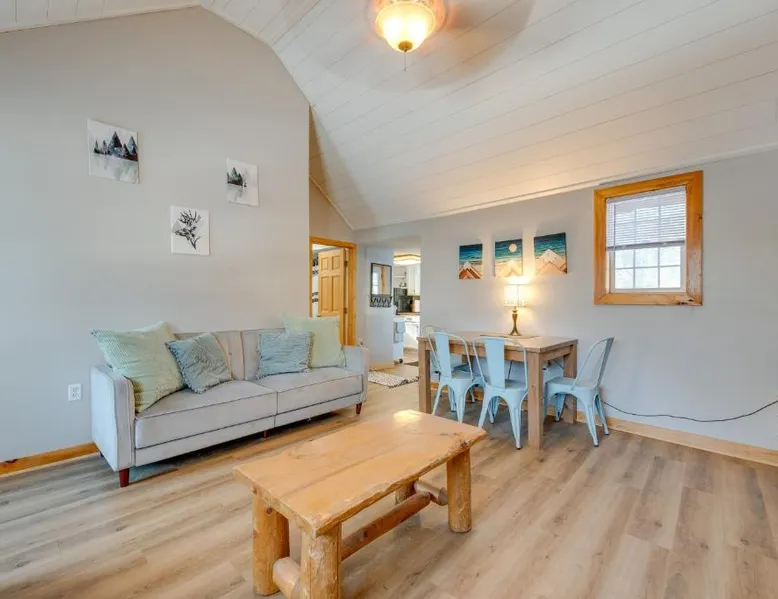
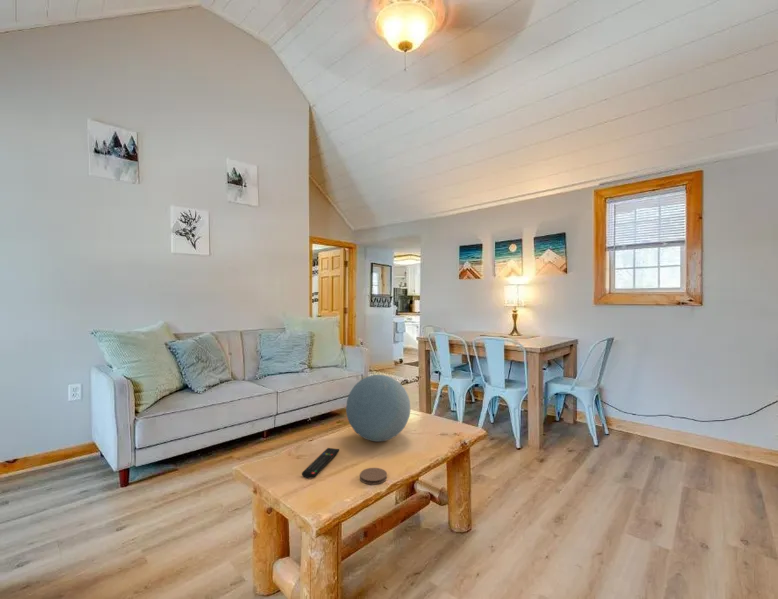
+ coaster [359,467,388,486]
+ remote control [301,447,340,479]
+ decorative orb [345,374,411,443]
